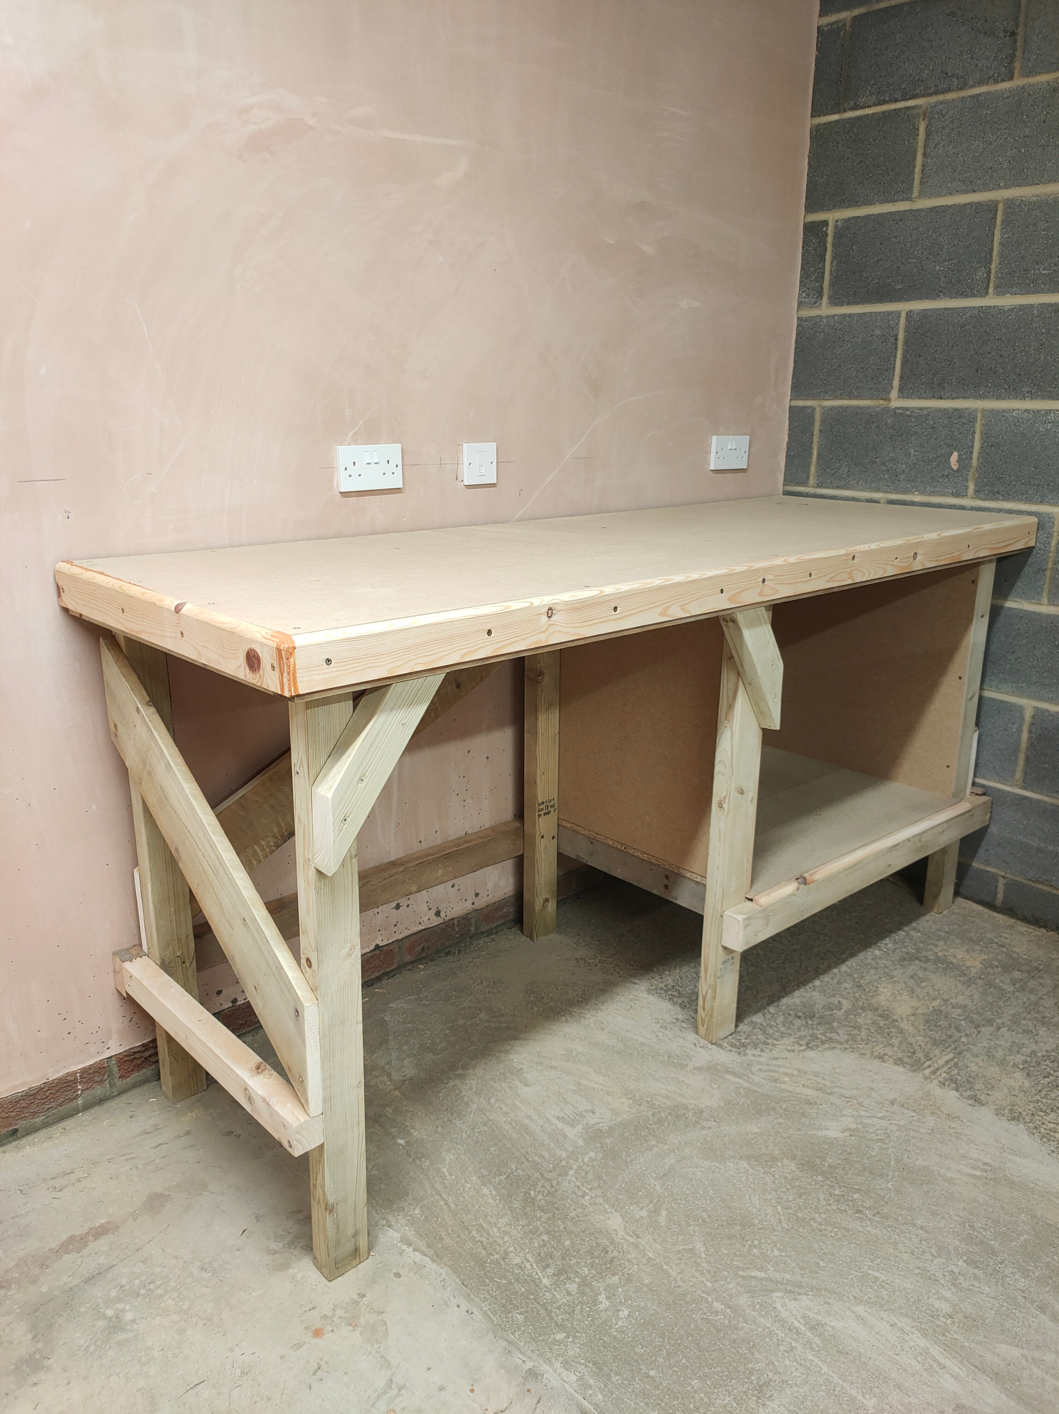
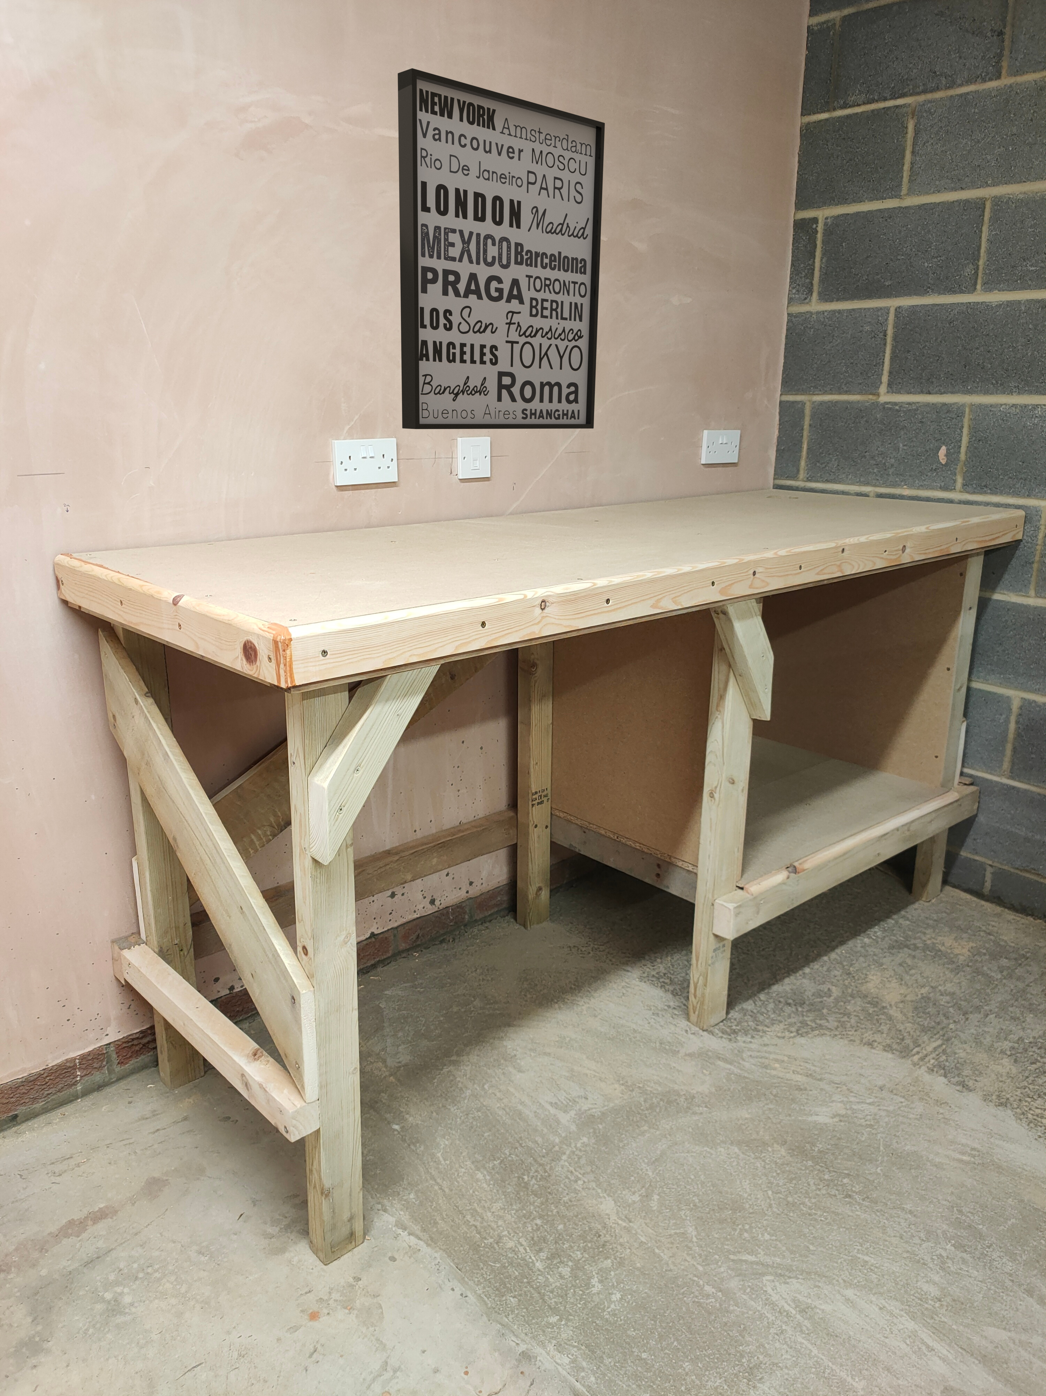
+ wall art [398,68,605,430]
